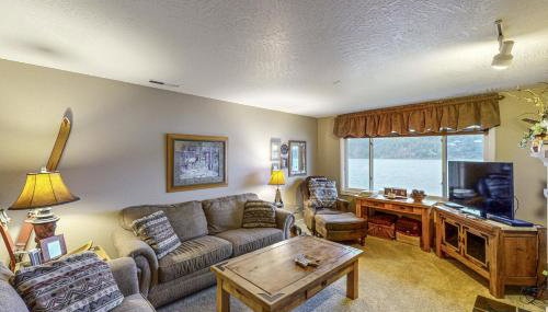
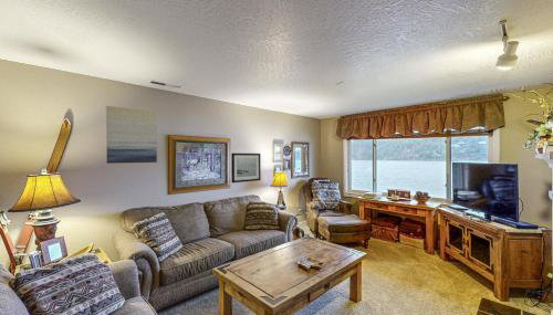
+ wall art [230,153,262,183]
+ wall art [105,105,158,165]
